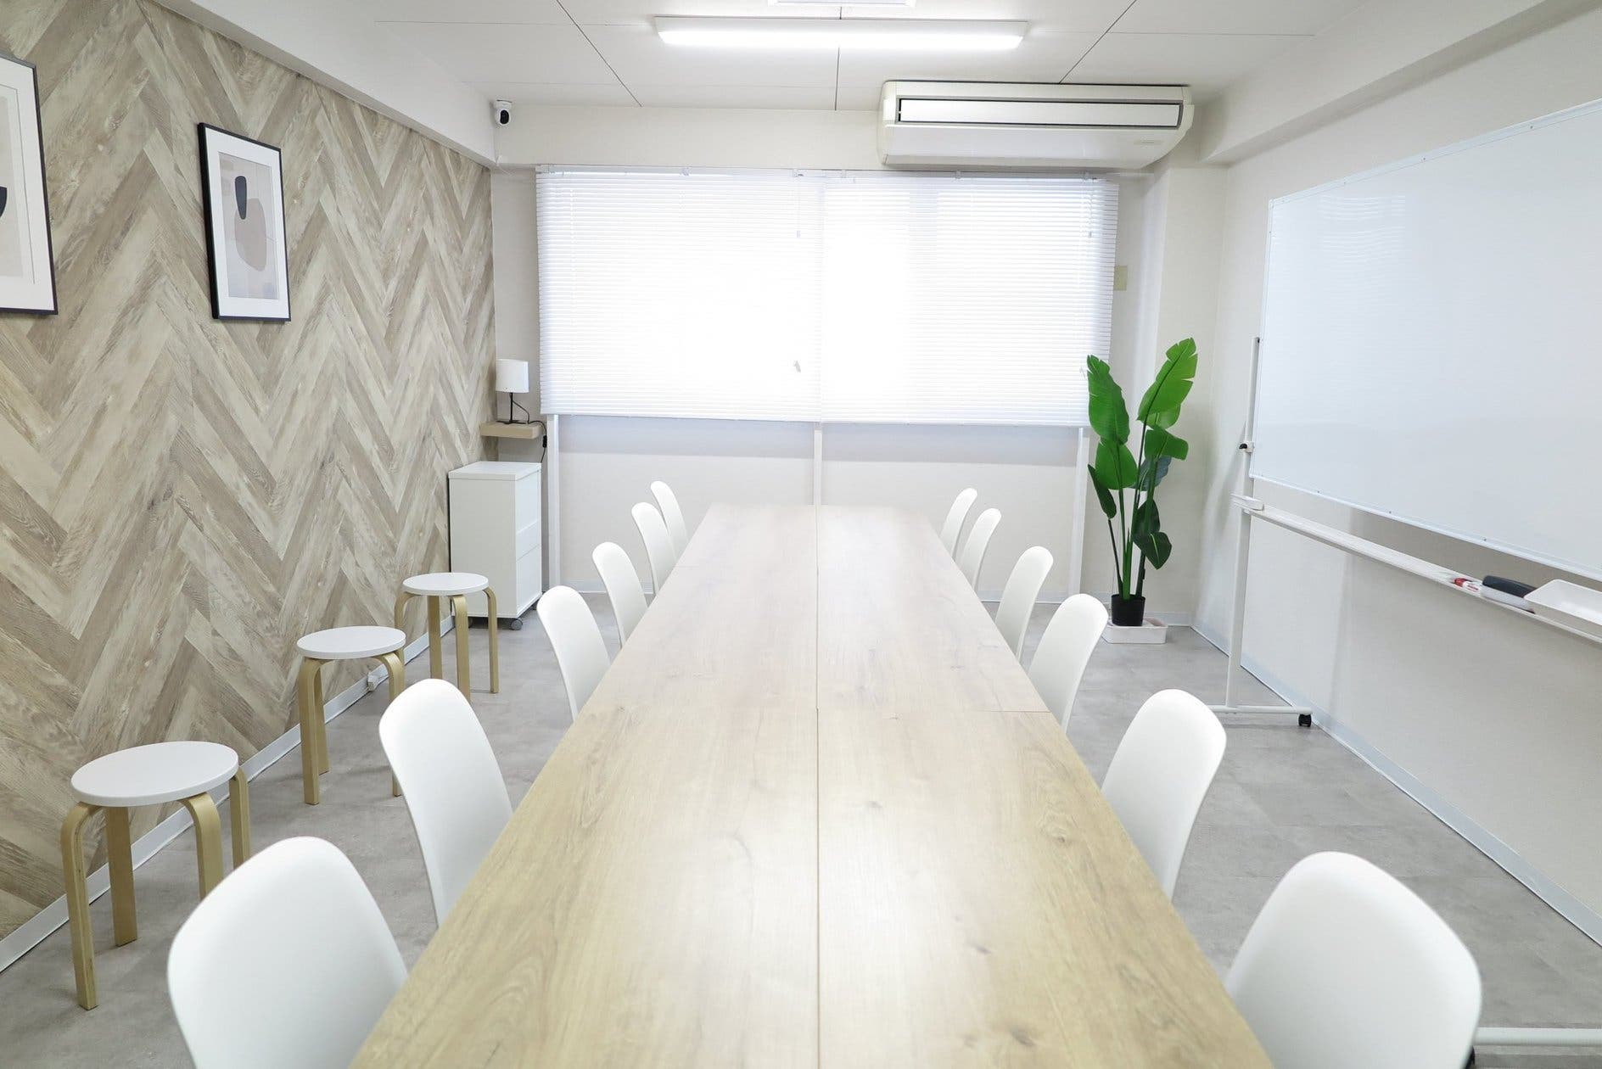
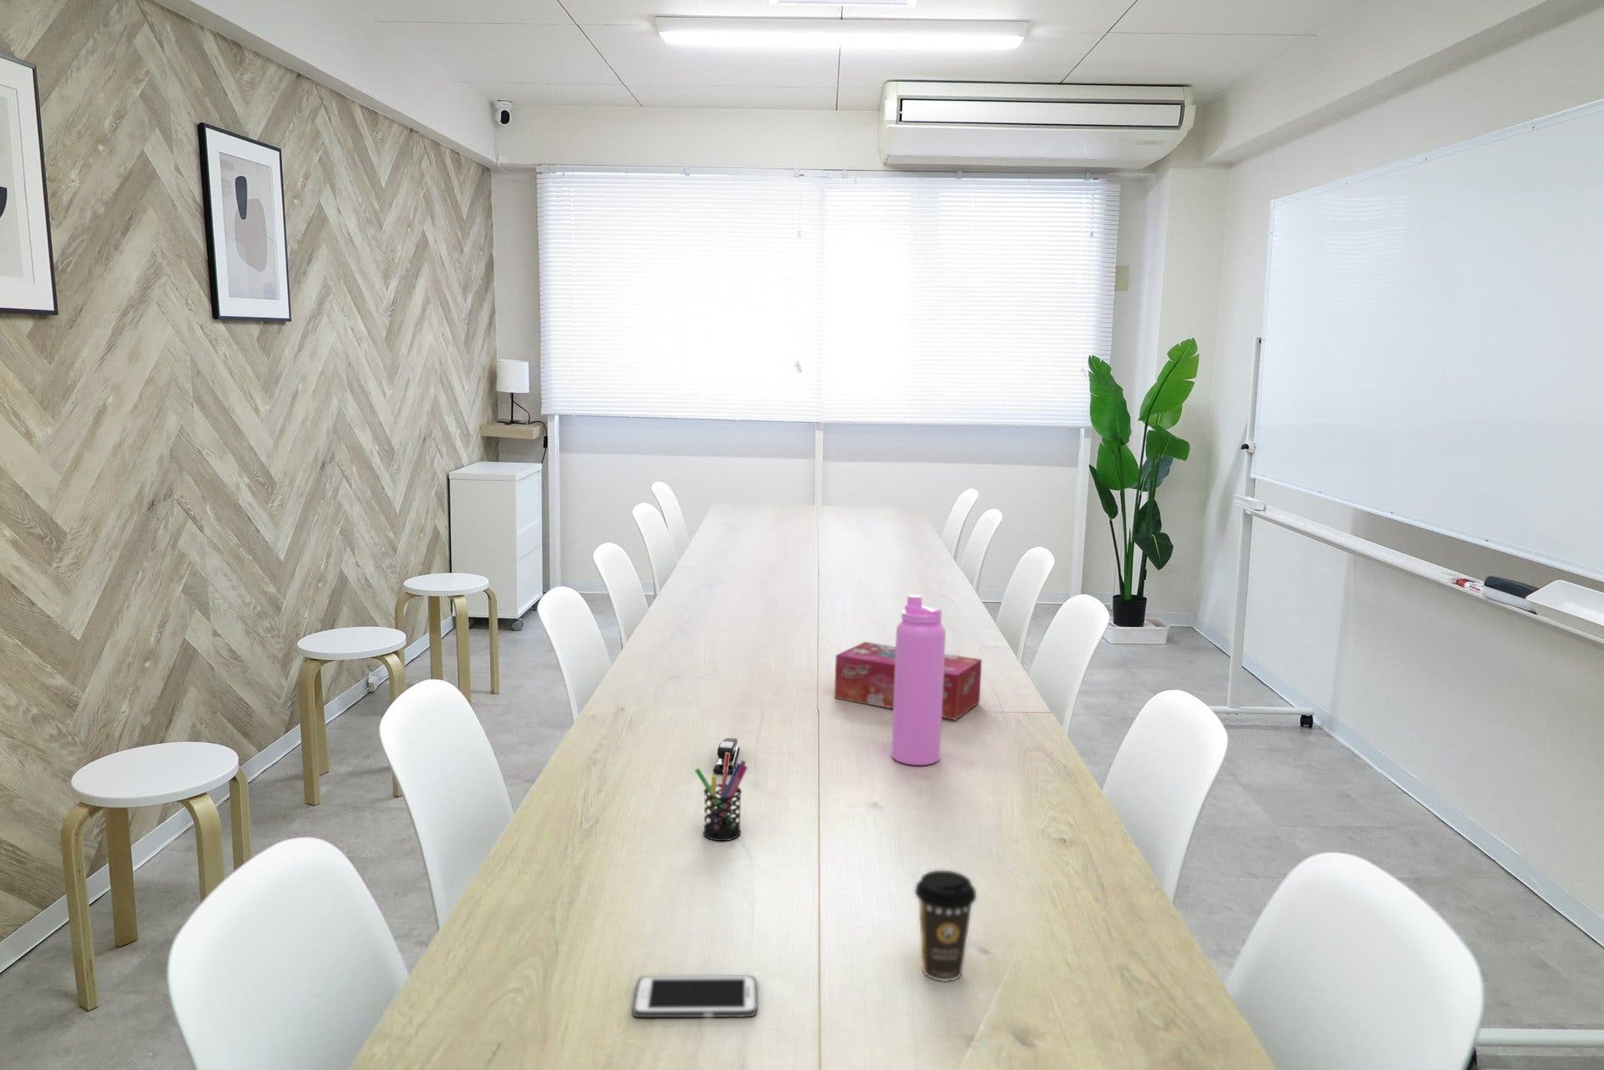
+ pen holder [694,752,749,842]
+ coffee cup [914,869,977,983]
+ water bottle [890,594,946,765]
+ cell phone [632,974,758,1019]
+ tissue box [834,641,983,721]
+ stapler [712,737,740,774]
